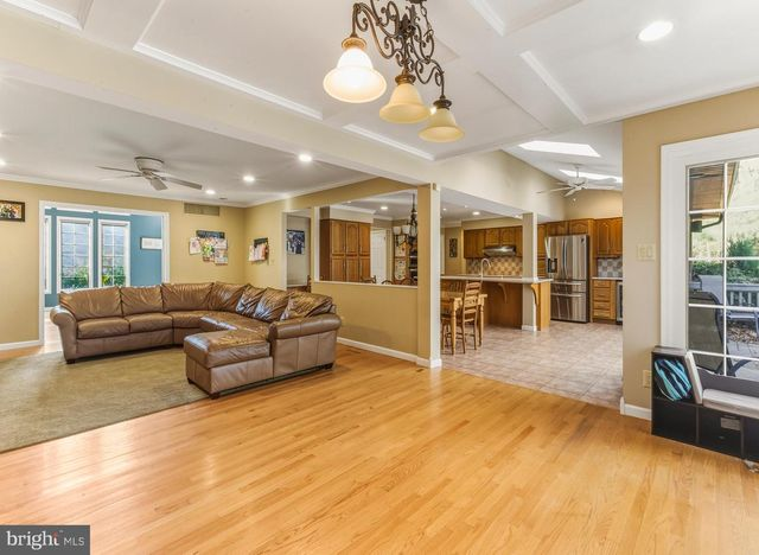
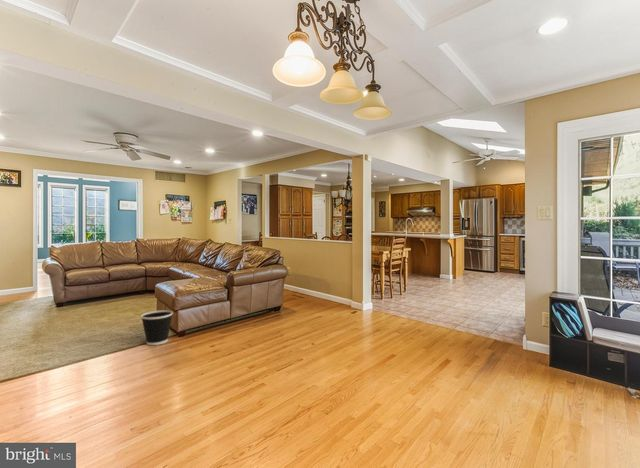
+ wastebasket [140,309,174,346]
